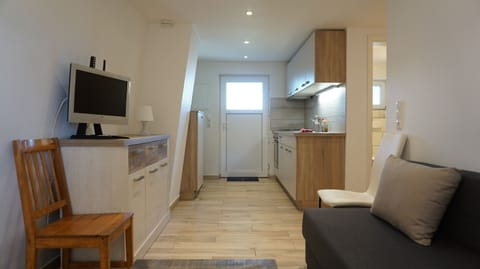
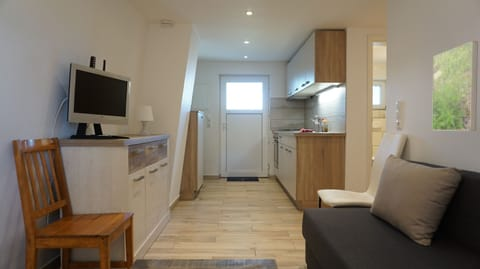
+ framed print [431,40,479,132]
